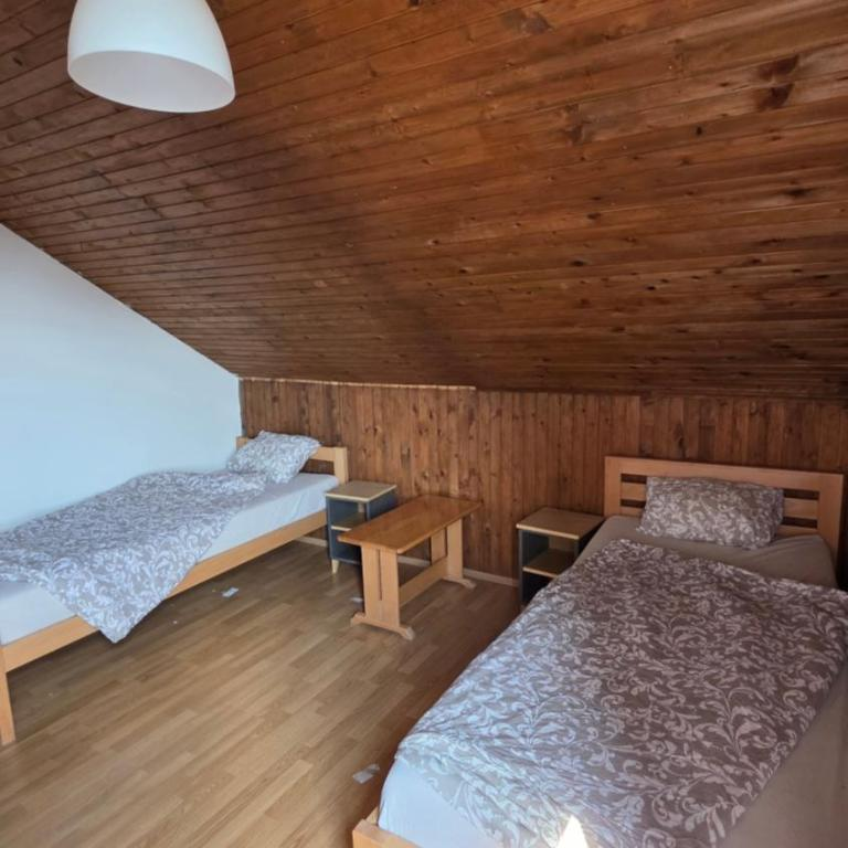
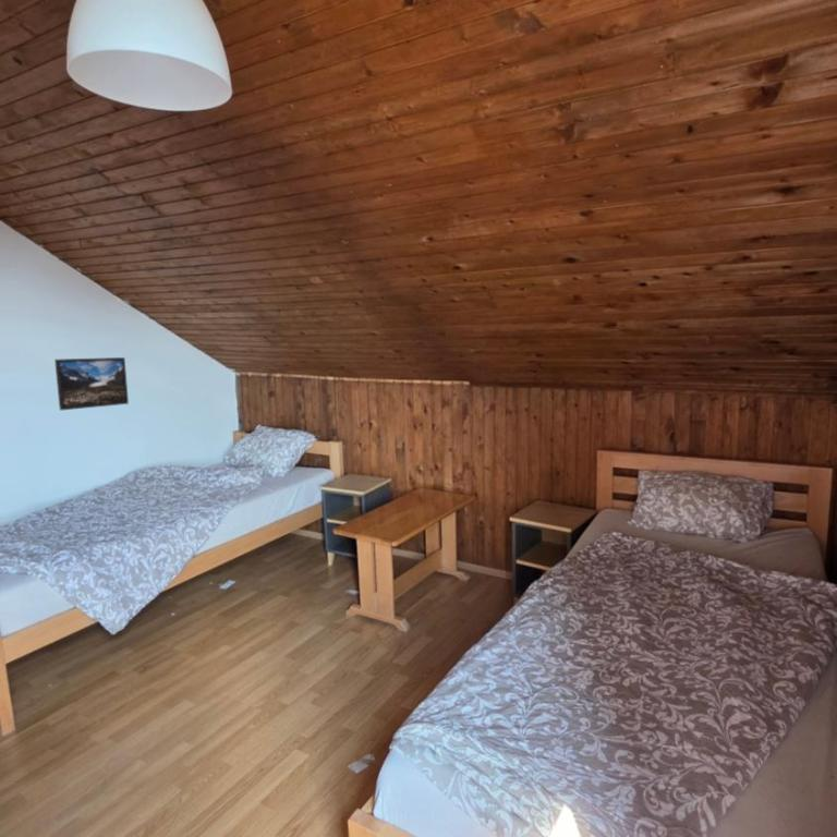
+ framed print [53,356,130,411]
